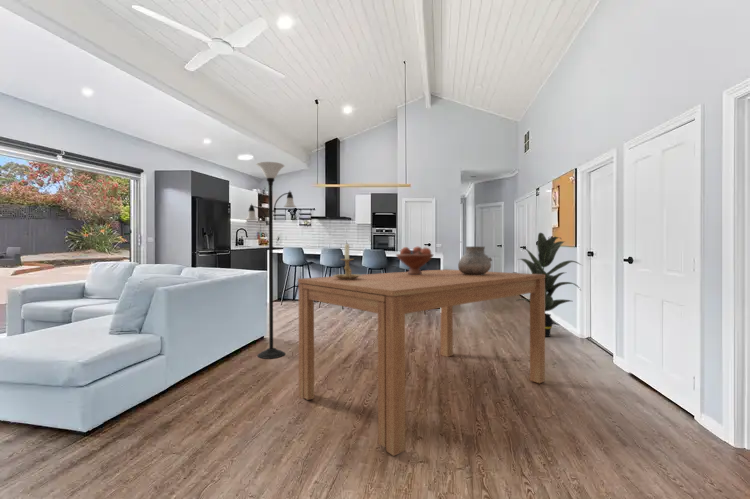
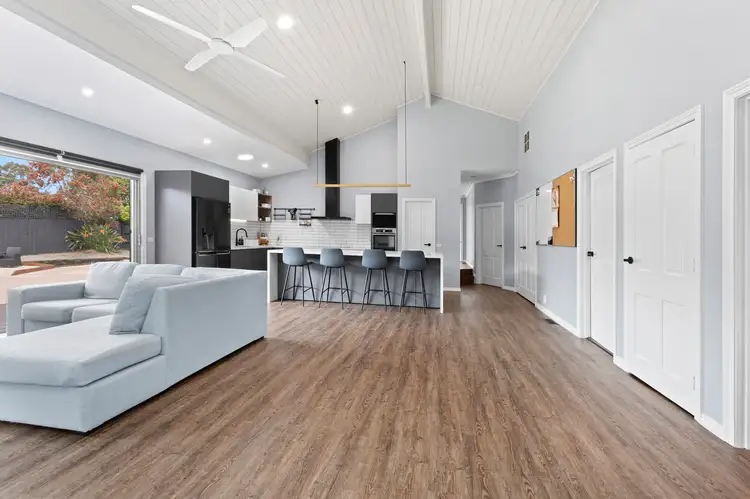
- dining table [297,268,546,457]
- indoor plant [512,232,584,338]
- vase [457,245,493,275]
- floor lamp [244,161,297,360]
- fruit bowl [395,246,435,275]
- candle holder [332,243,363,280]
